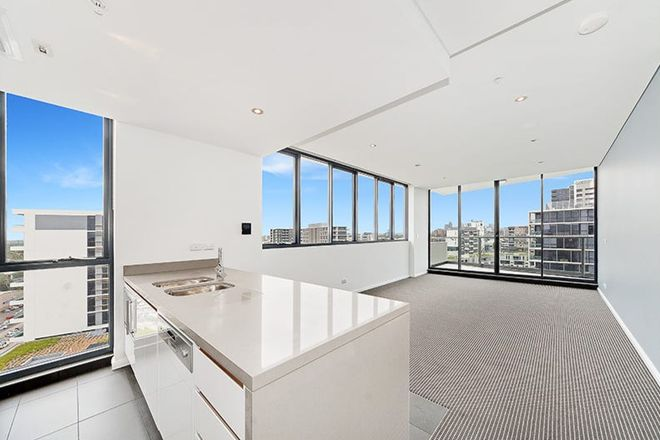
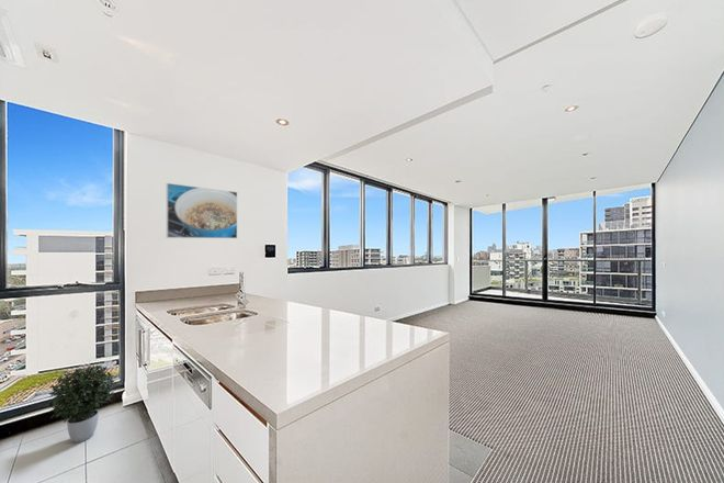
+ potted plant [48,364,116,443]
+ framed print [166,182,238,239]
